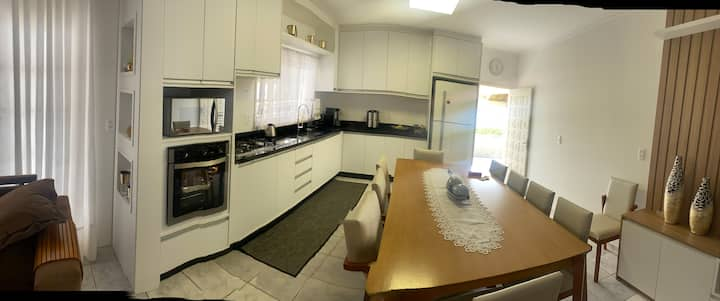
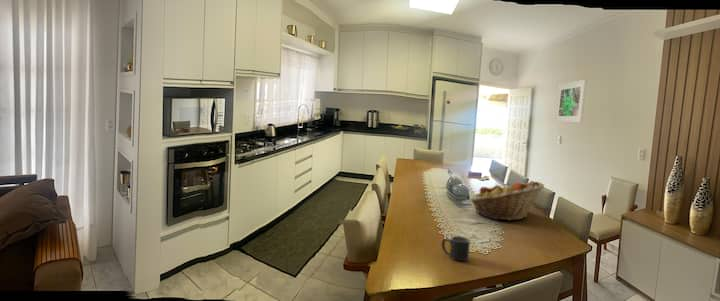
+ fruit basket [469,181,545,221]
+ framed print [554,79,588,124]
+ mug [441,235,471,262]
